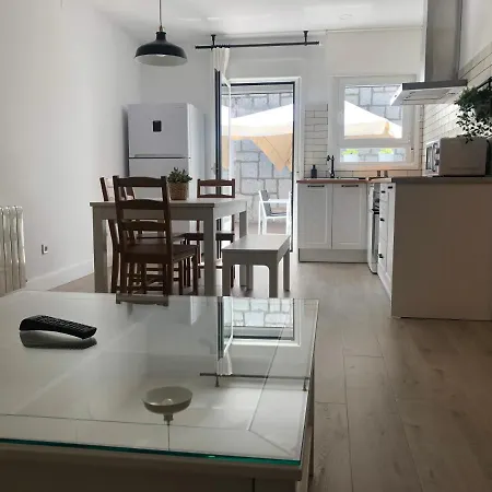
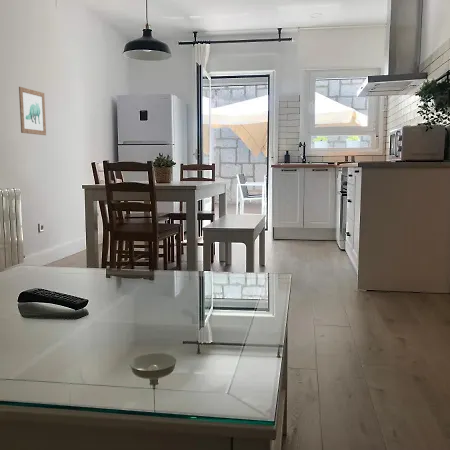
+ wall art [18,86,47,136]
